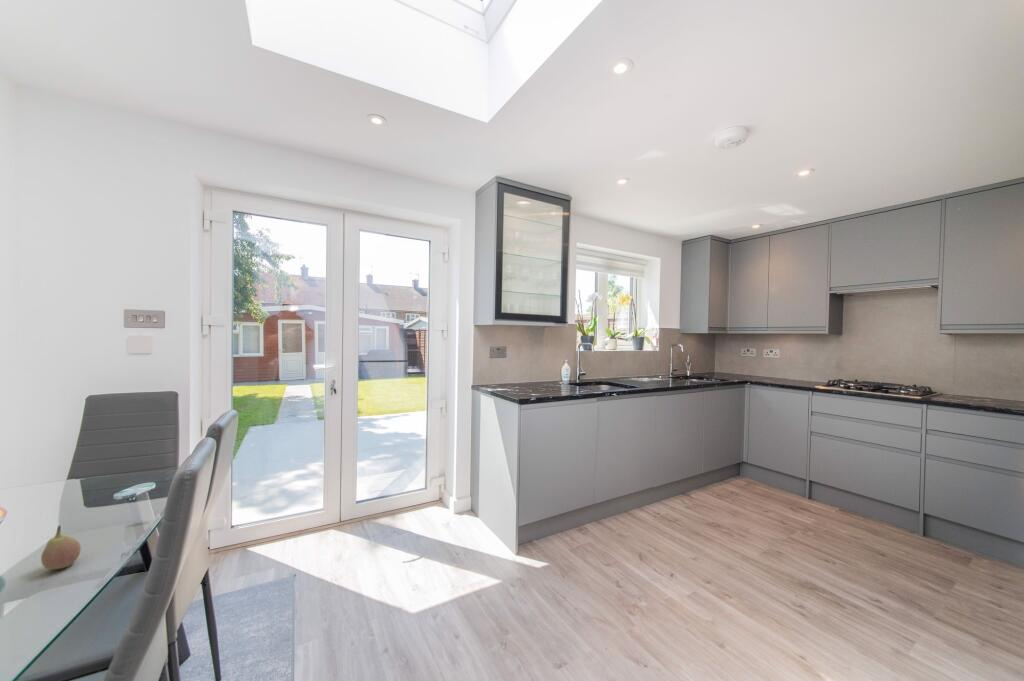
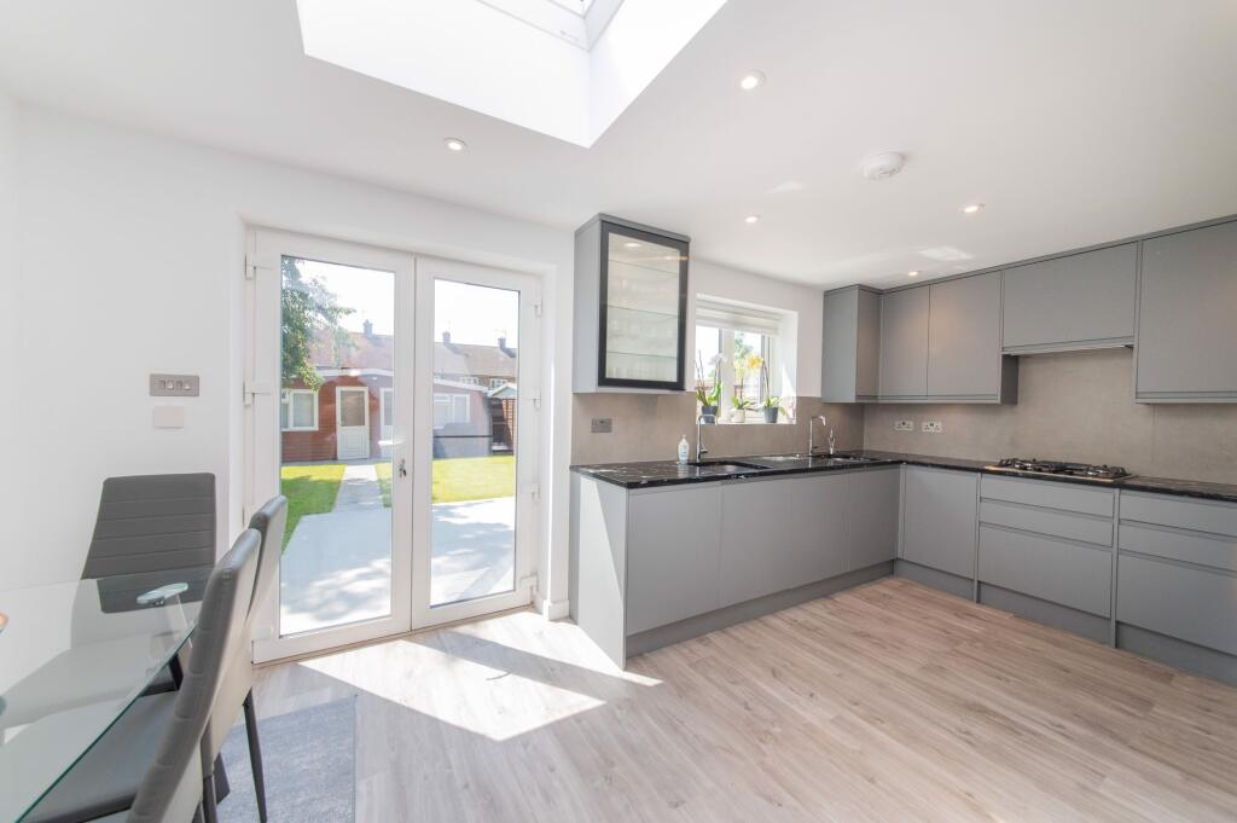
- fruit [40,524,82,571]
